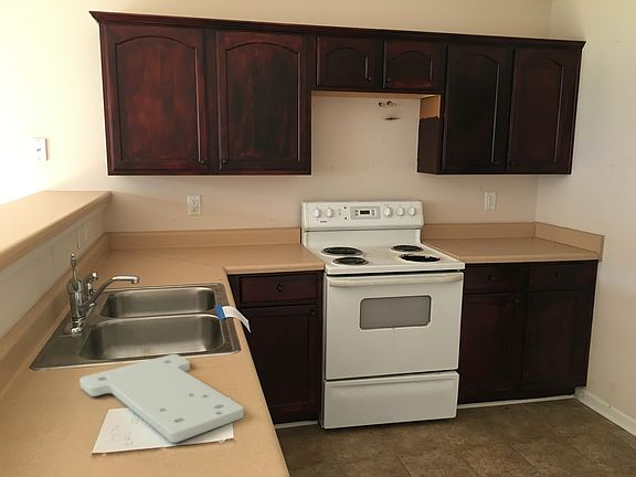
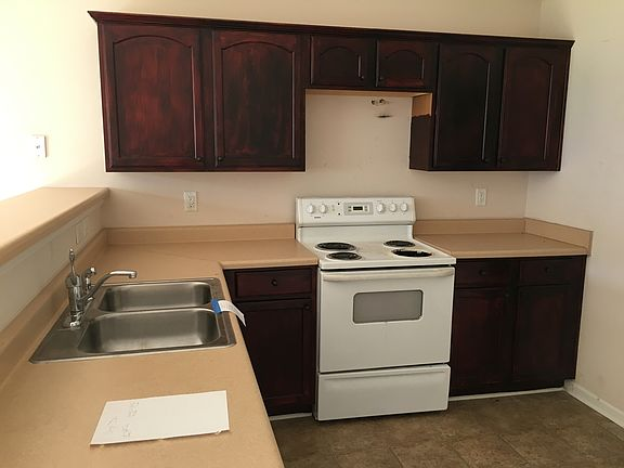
- cutting board [78,353,245,444]
